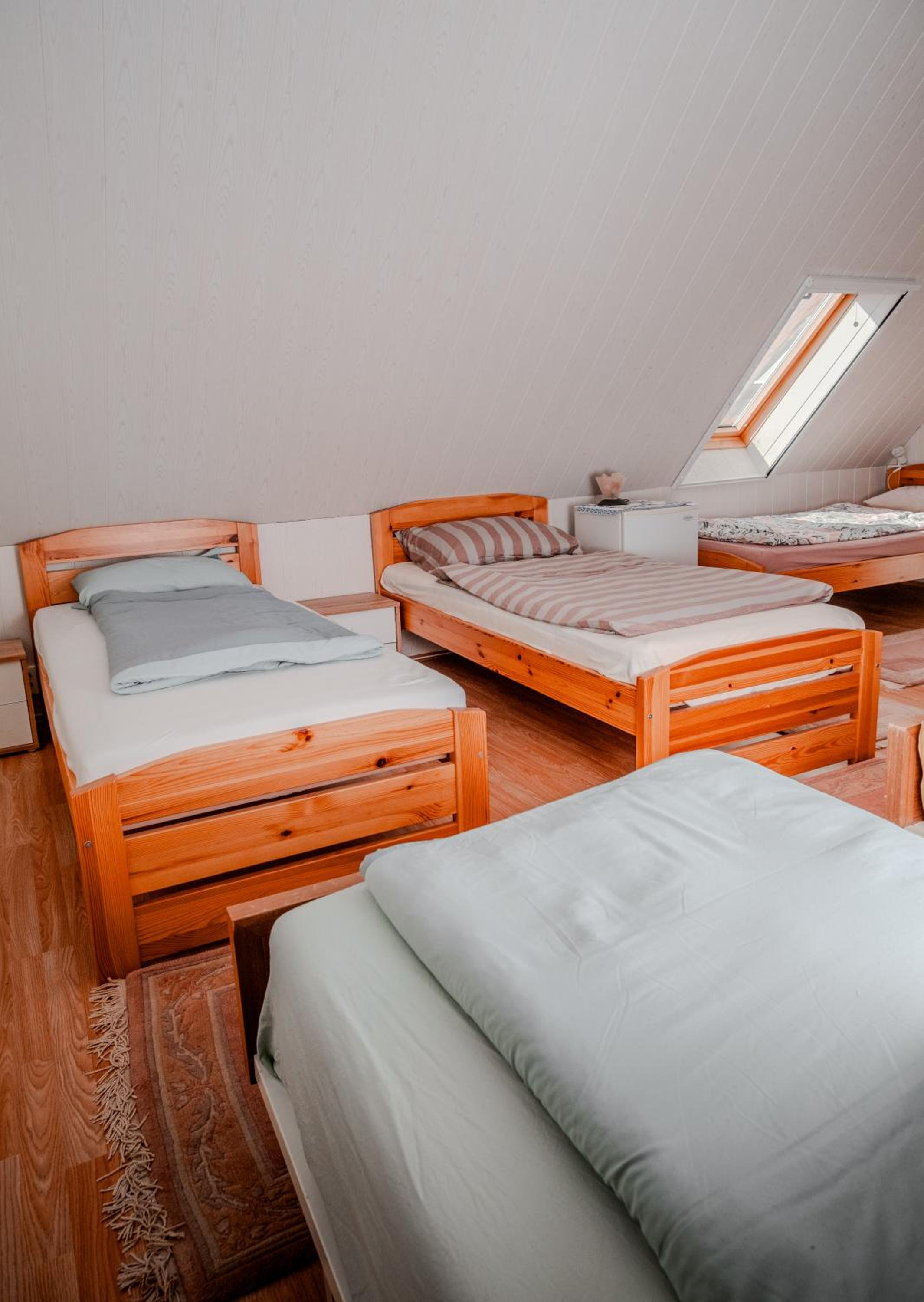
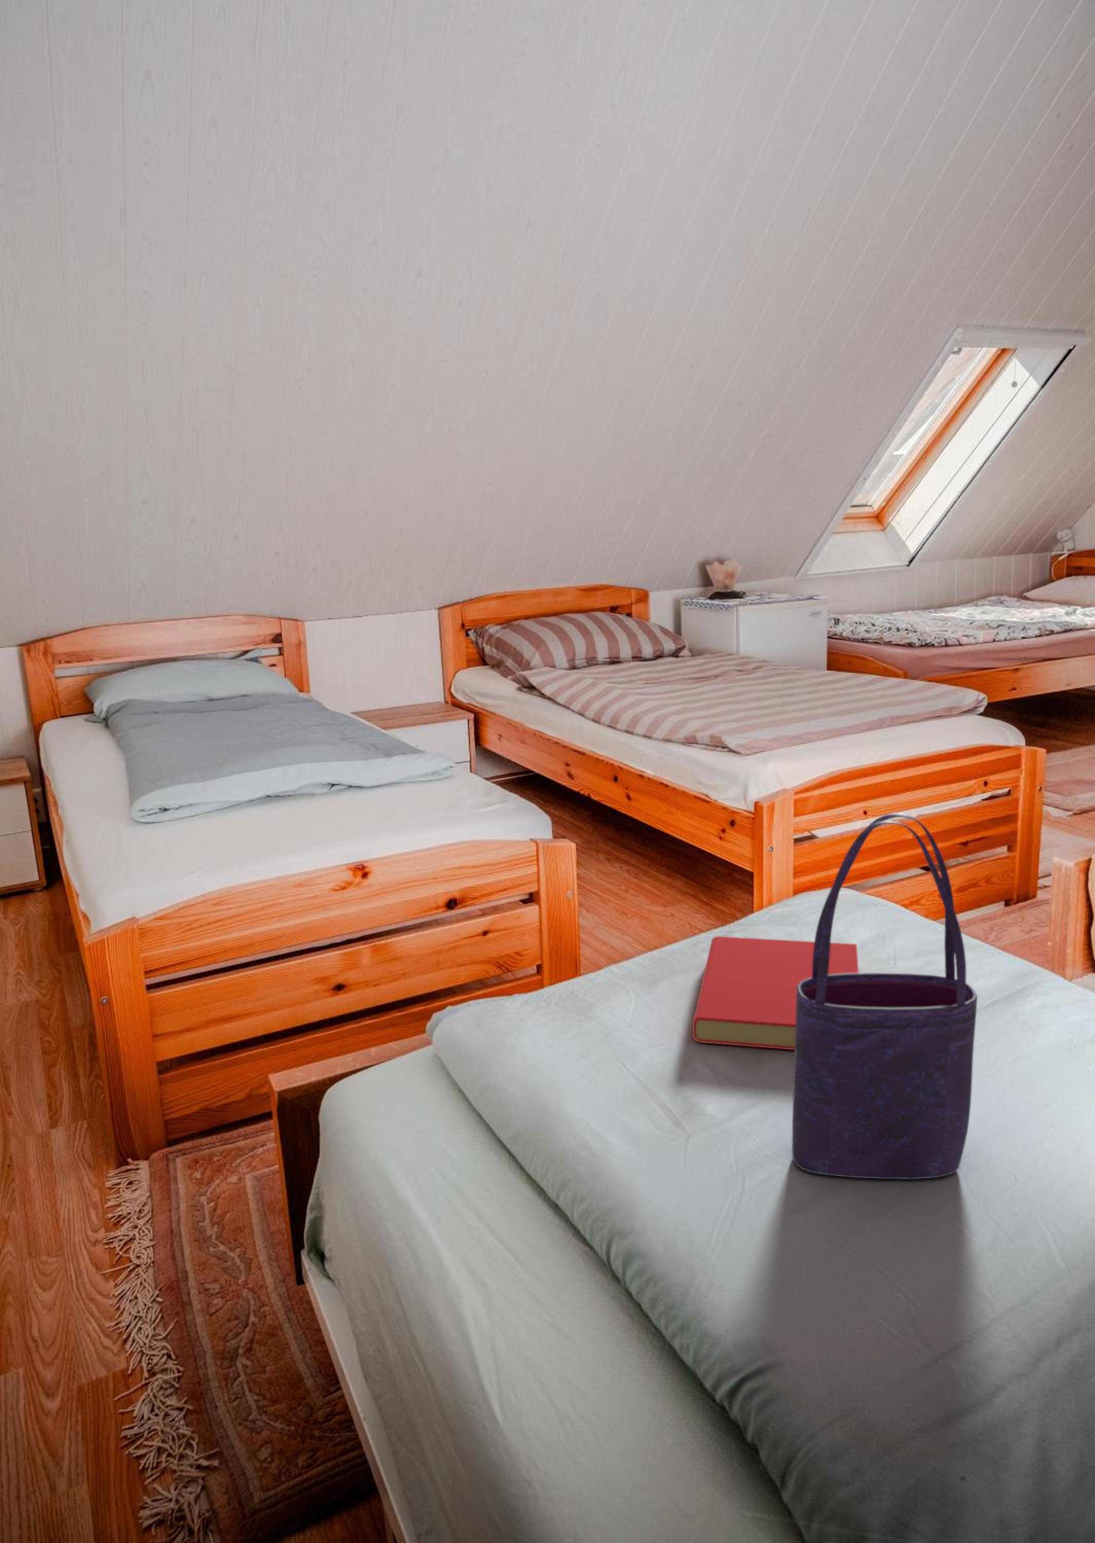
+ tote bag [792,813,978,1180]
+ book [692,935,859,1051]
